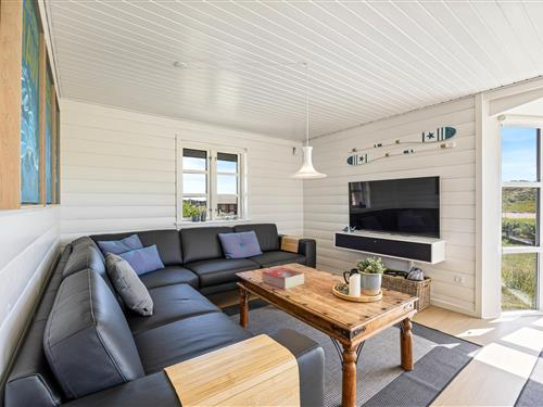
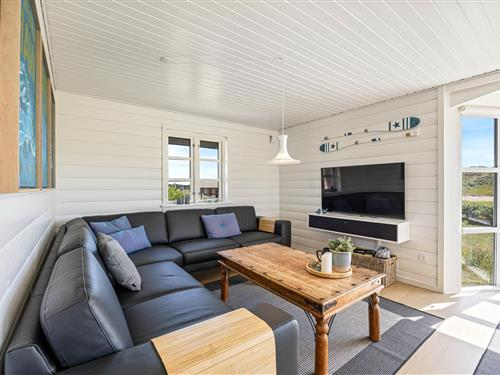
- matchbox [261,266,305,291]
